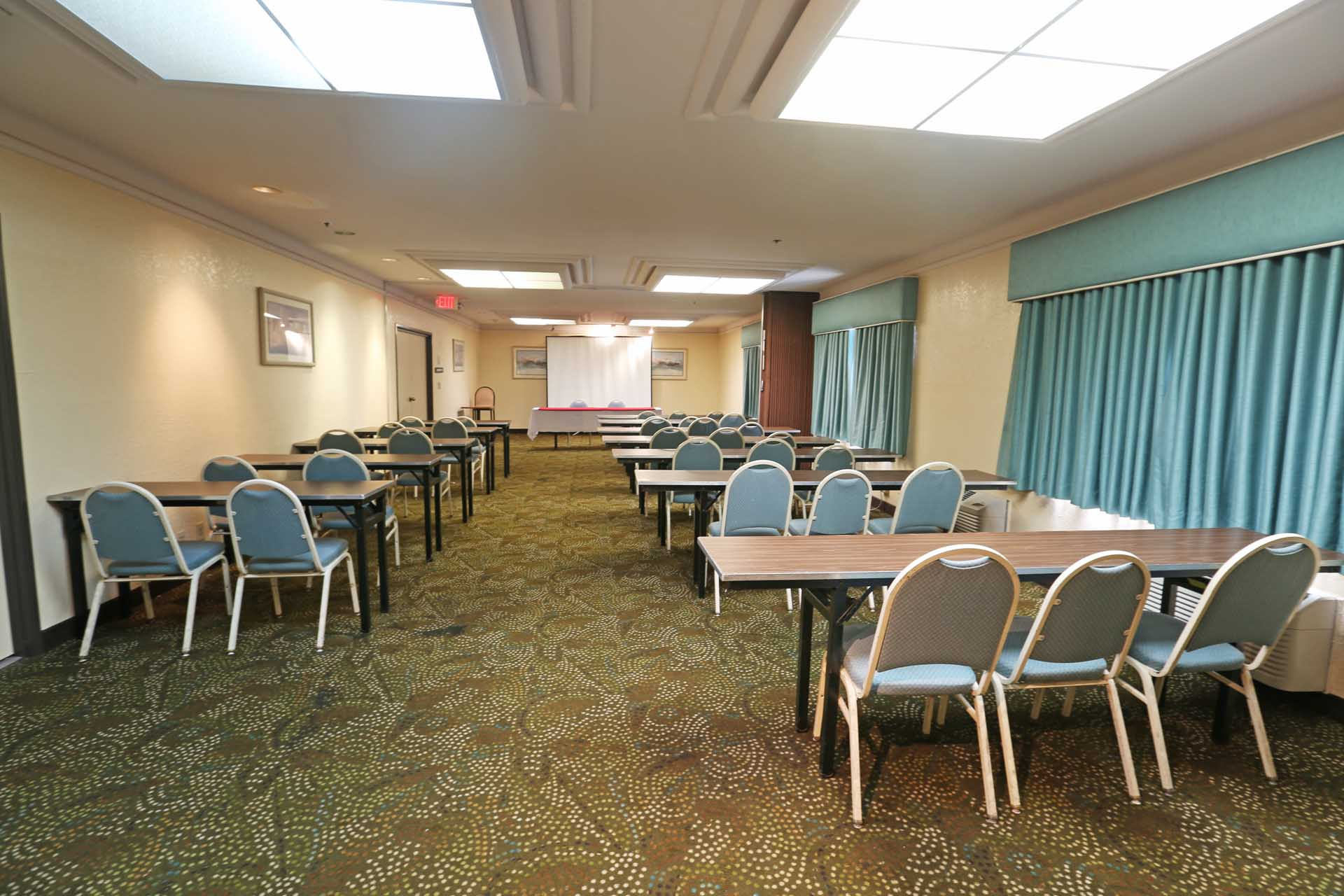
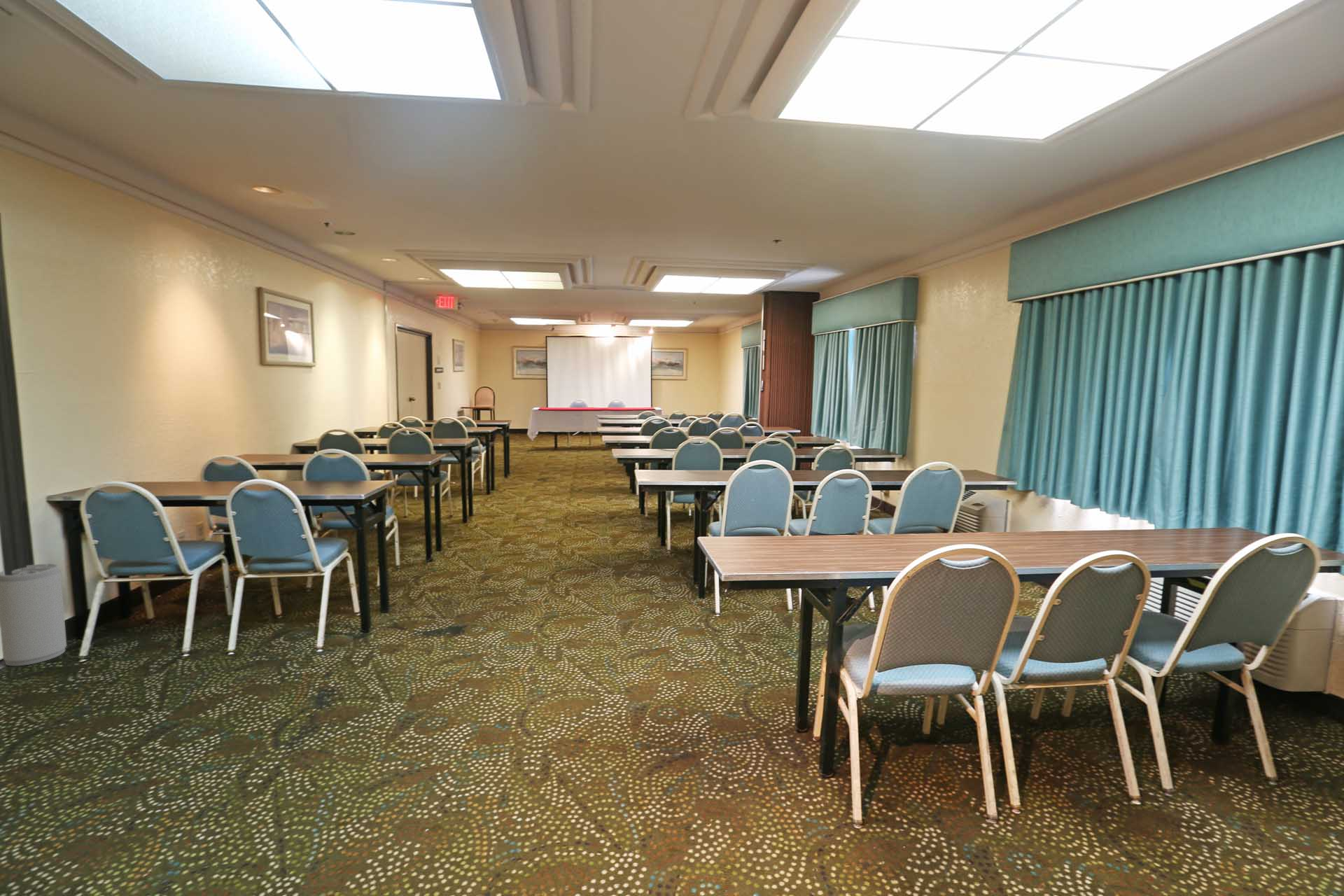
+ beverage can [0,563,67,666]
